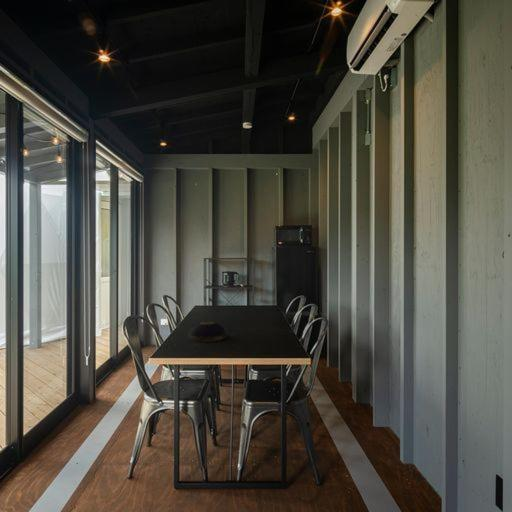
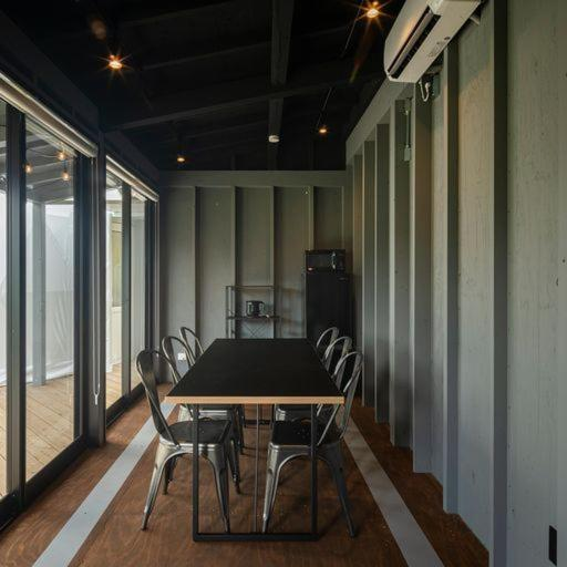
- decorative bowl [187,320,227,343]
